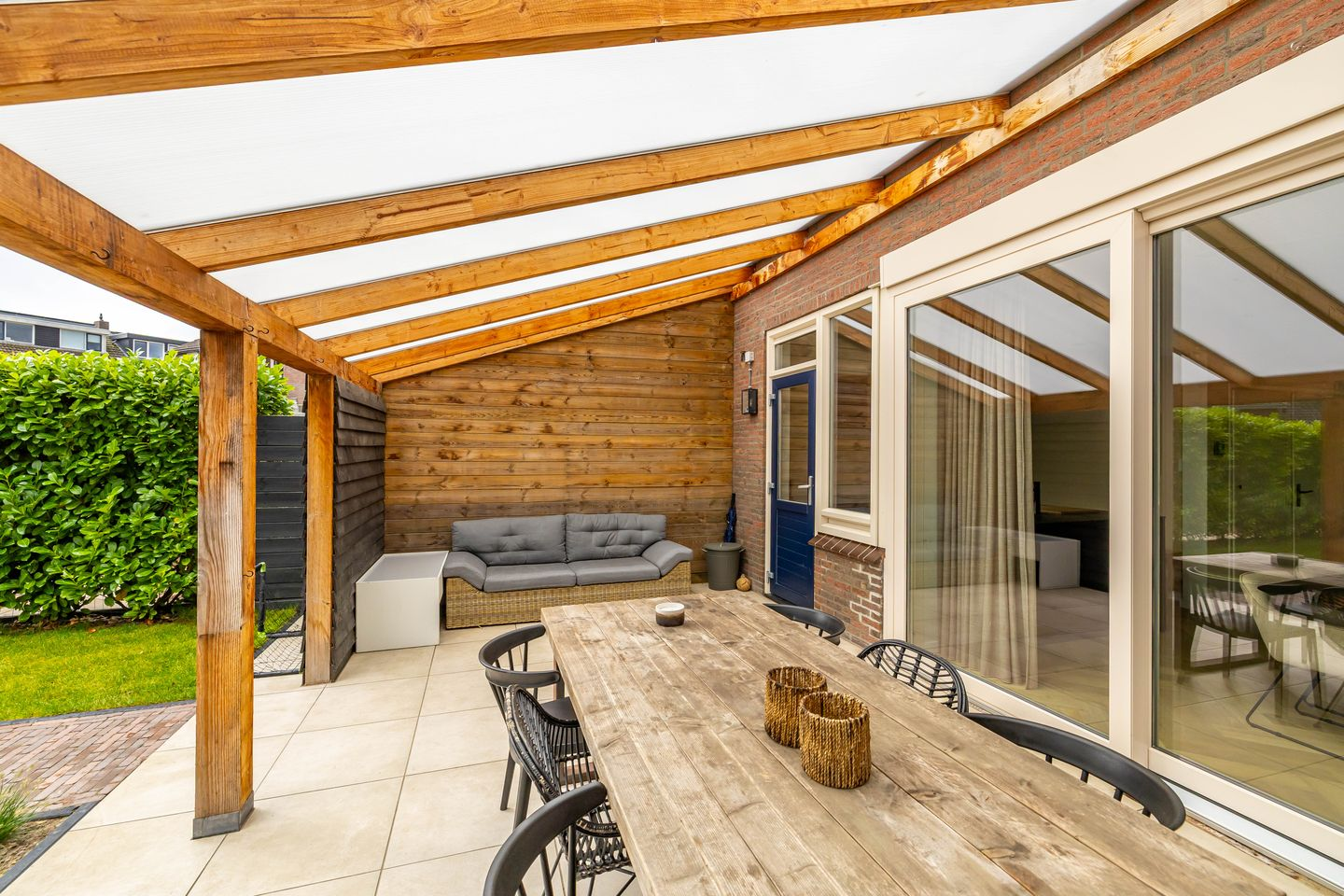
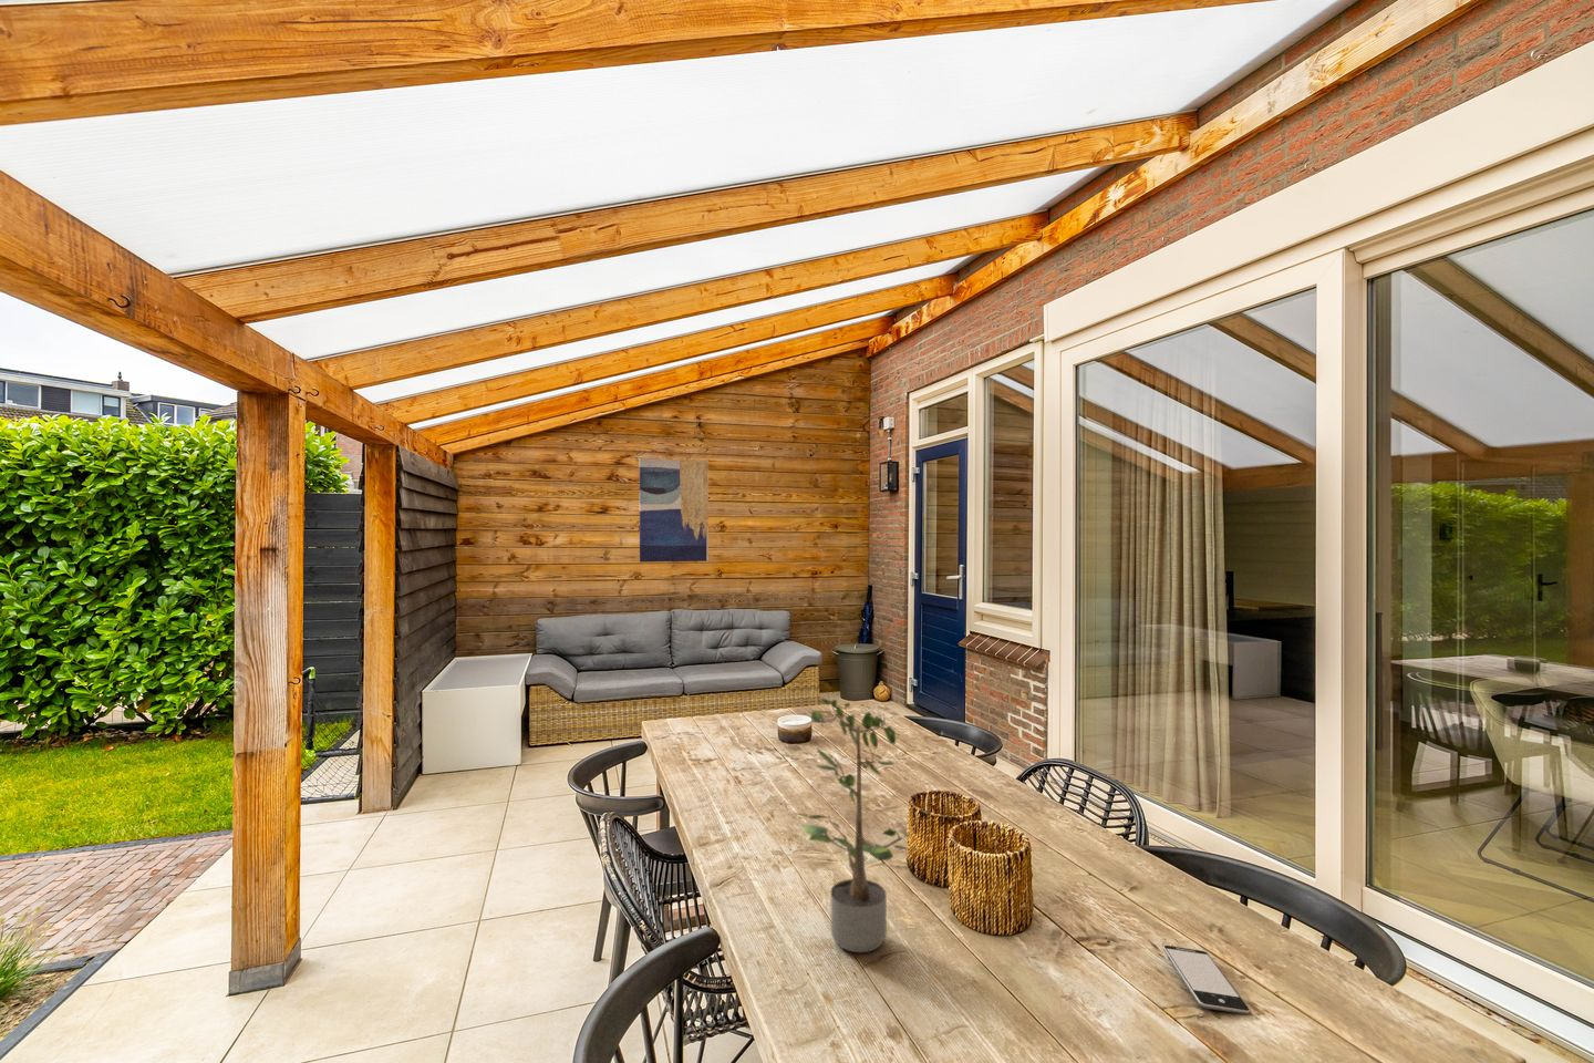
+ potted plant [802,690,922,954]
+ wall art [639,457,709,564]
+ smartphone [1162,944,1251,1016]
